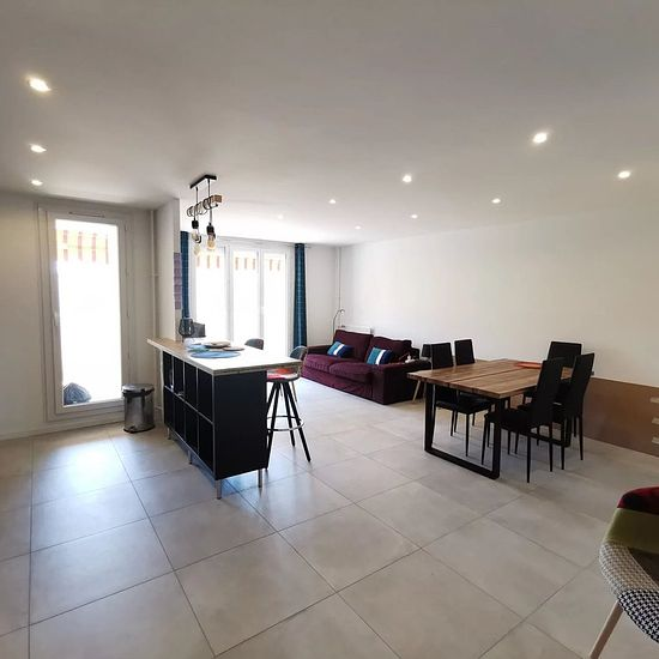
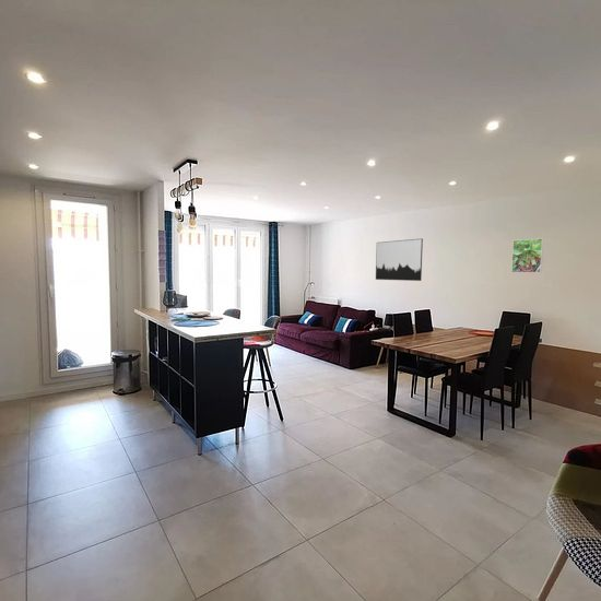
+ wall art [375,237,424,282]
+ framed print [510,237,544,273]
